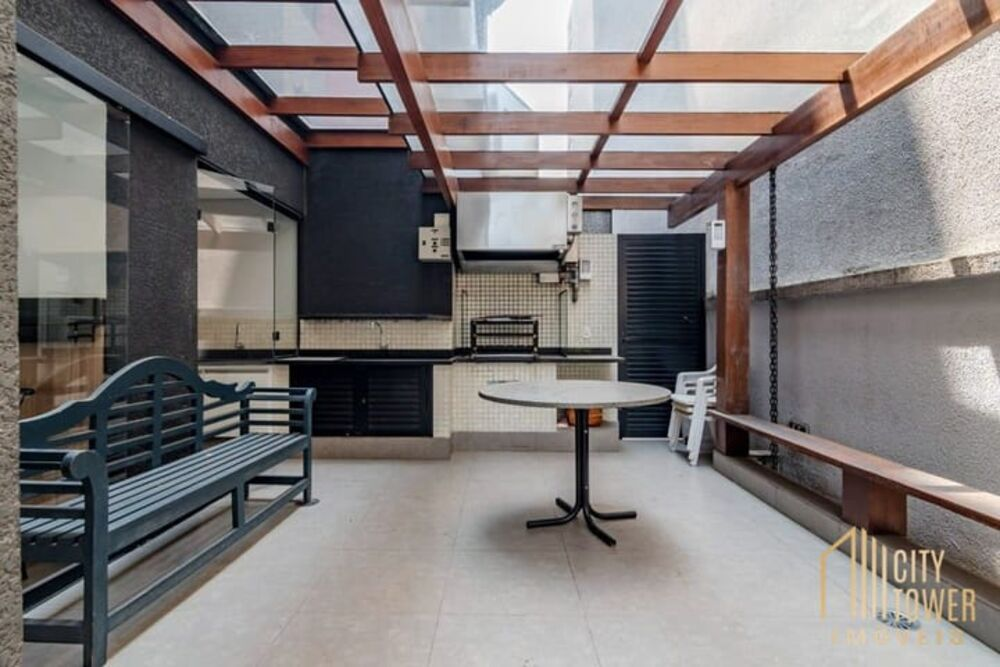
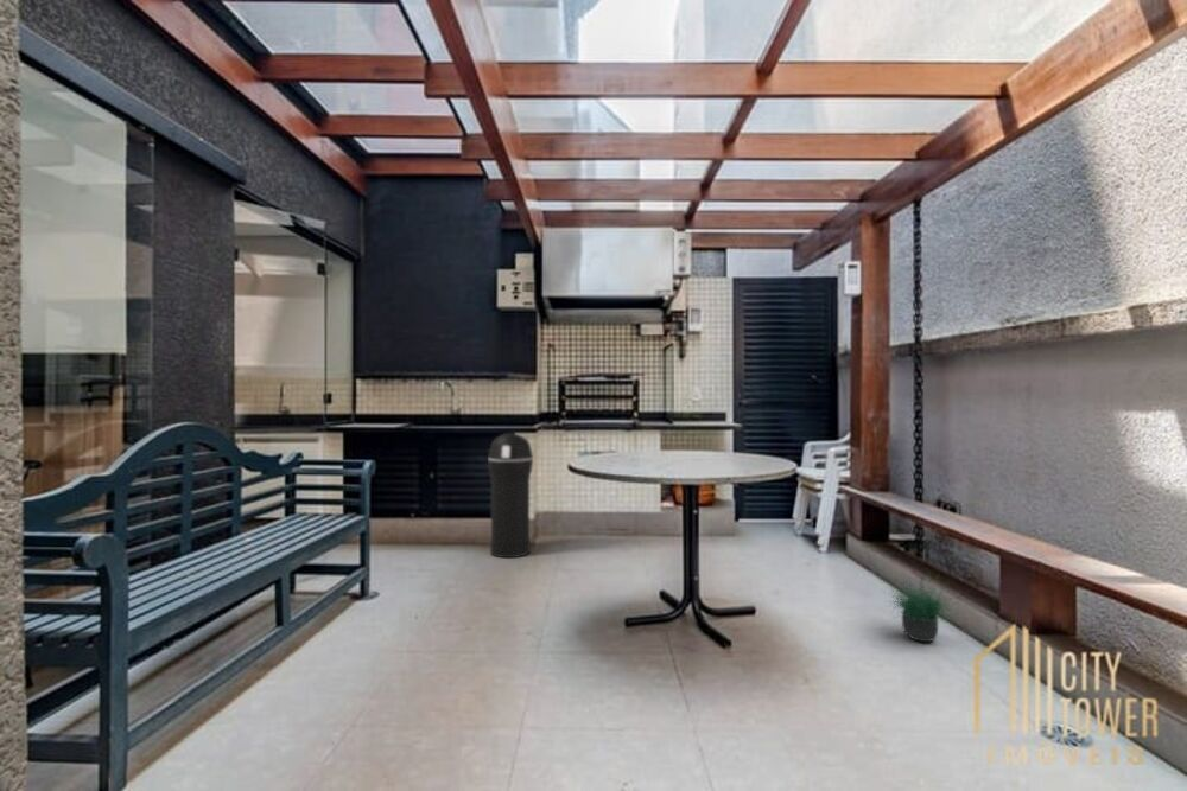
+ potted plant [881,570,961,643]
+ trash can [487,432,534,559]
